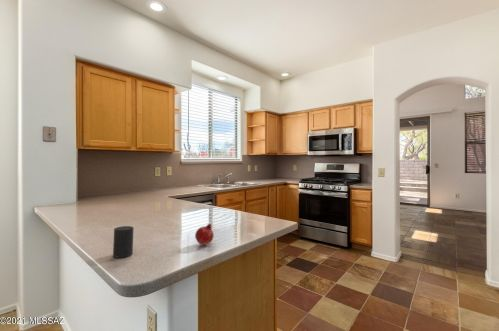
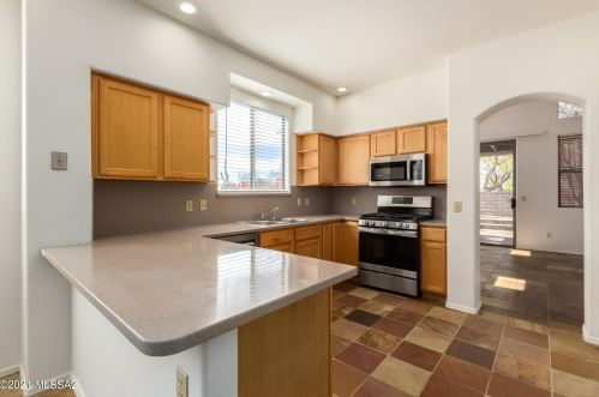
- cup [112,225,135,259]
- fruit [194,222,215,246]
